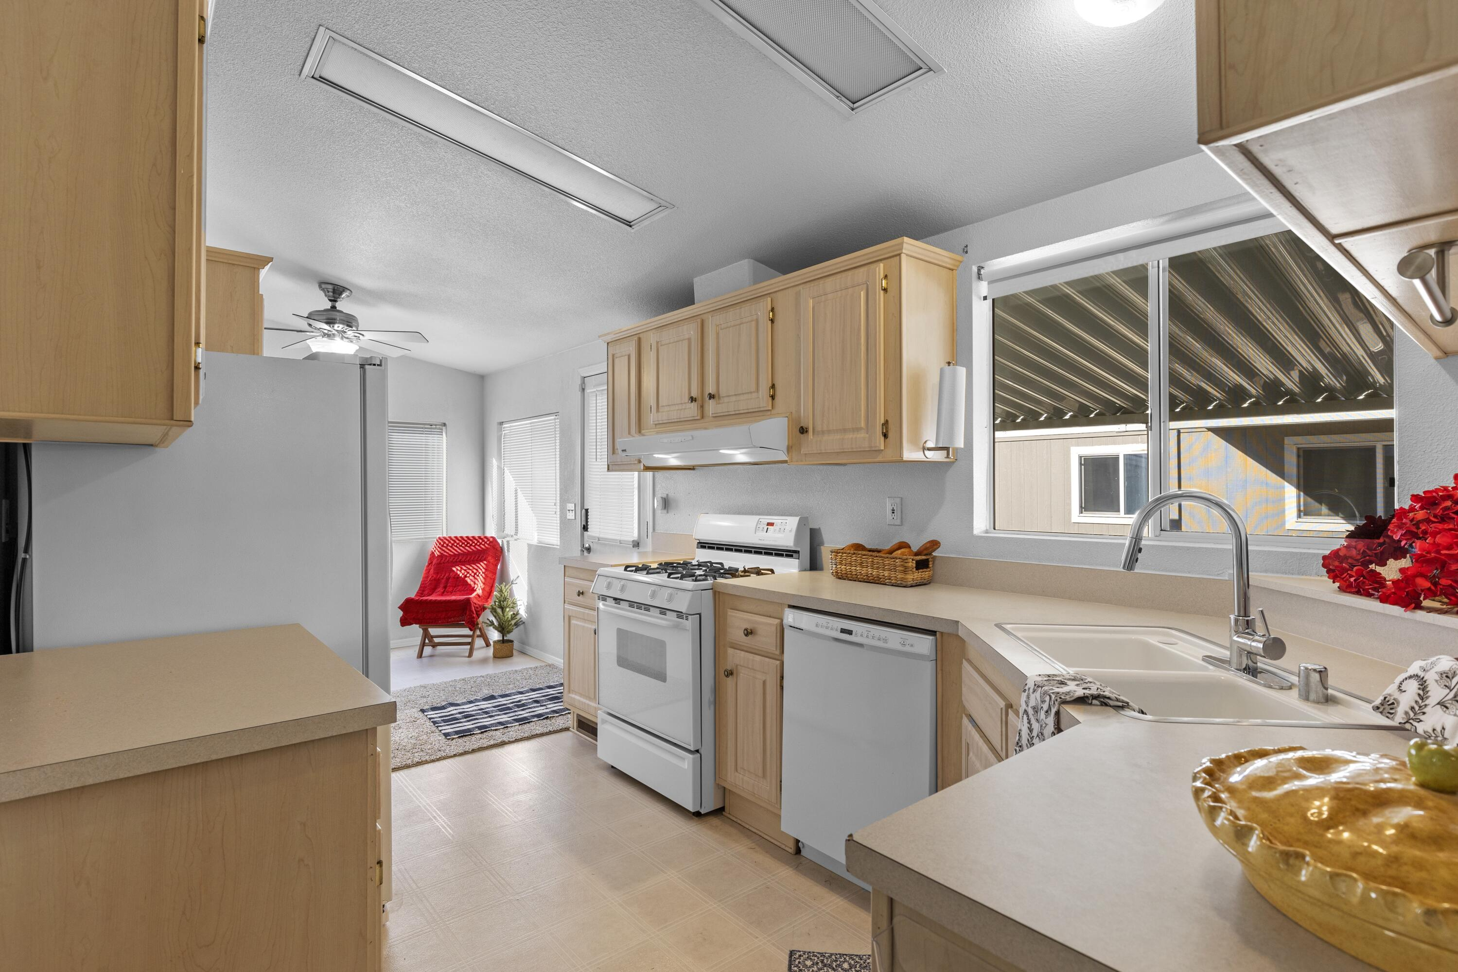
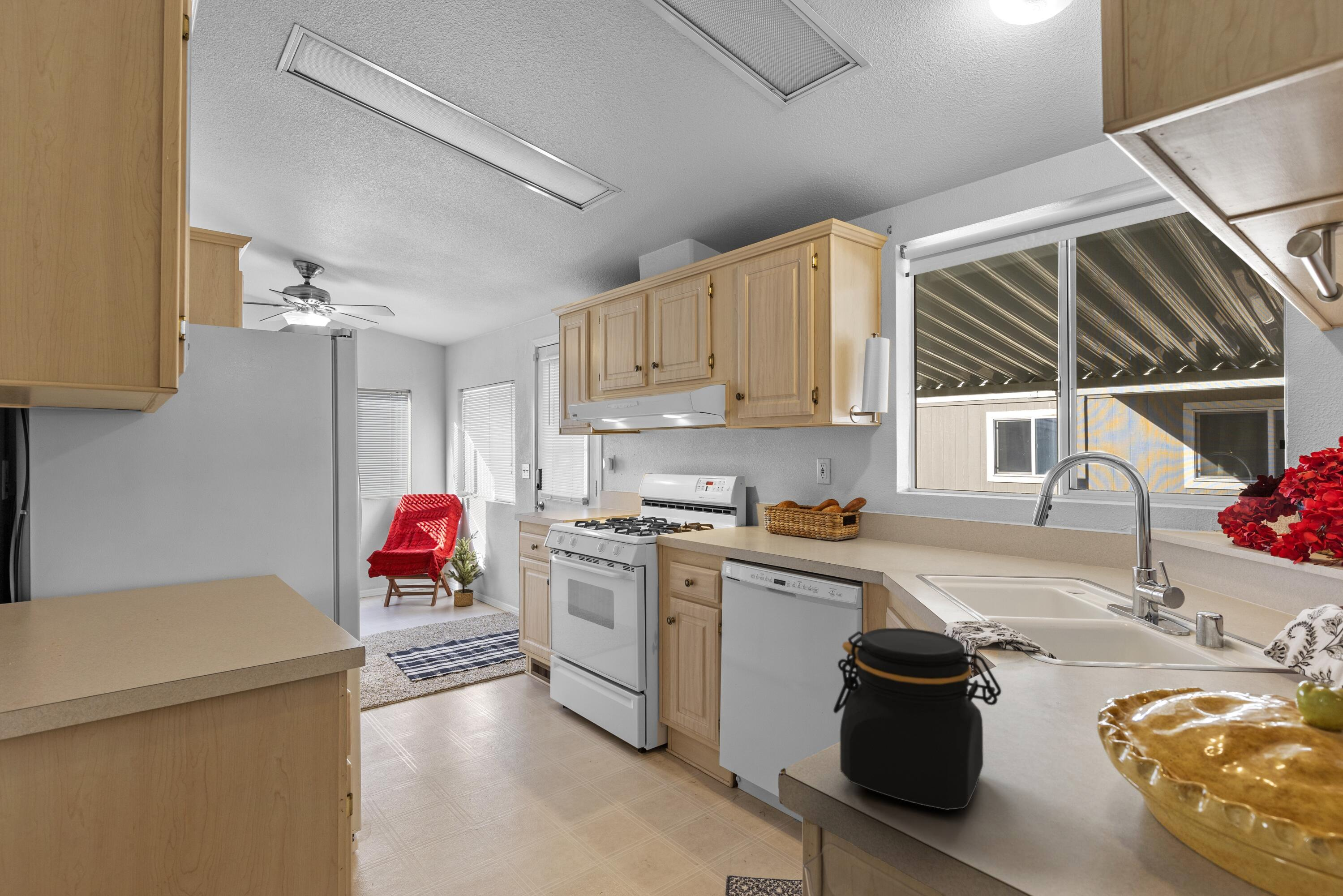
+ jar [833,627,1002,810]
